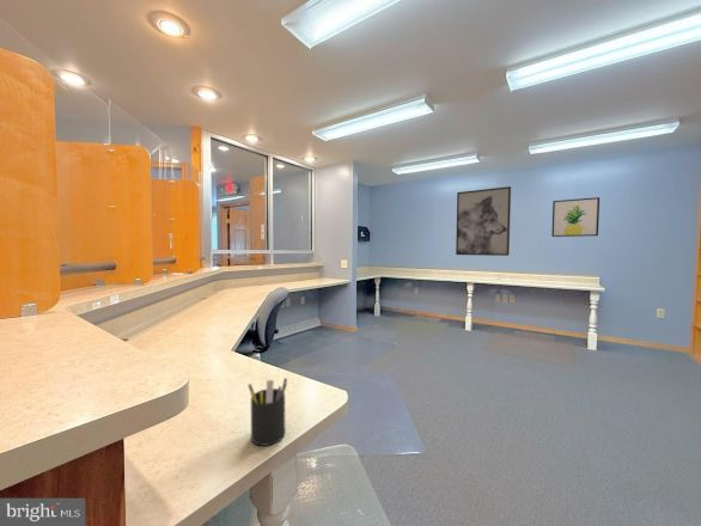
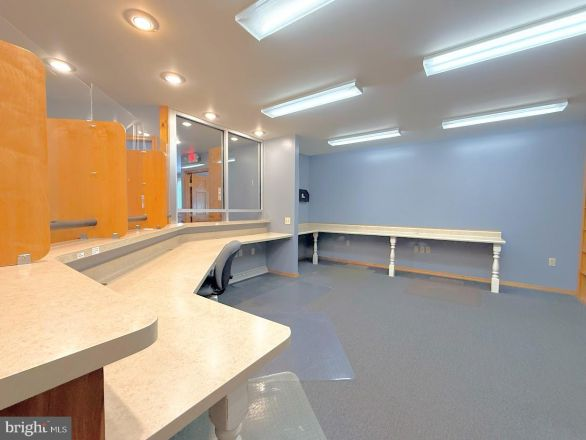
- wall art [455,185,512,257]
- wall art [550,196,601,238]
- pen holder [246,377,288,447]
